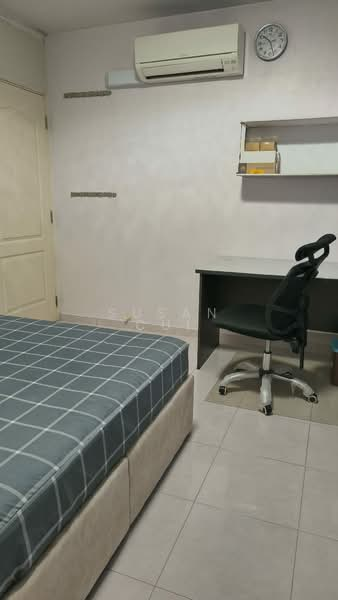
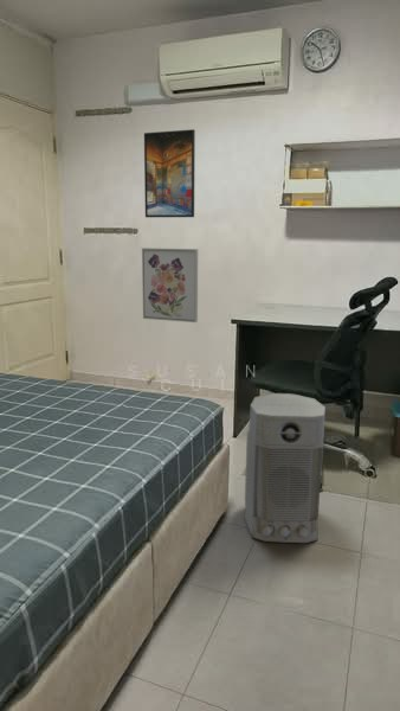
+ wall art [141,246,199,324]
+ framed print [143,128,196,218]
+ air purifier [244,392,327,544]
